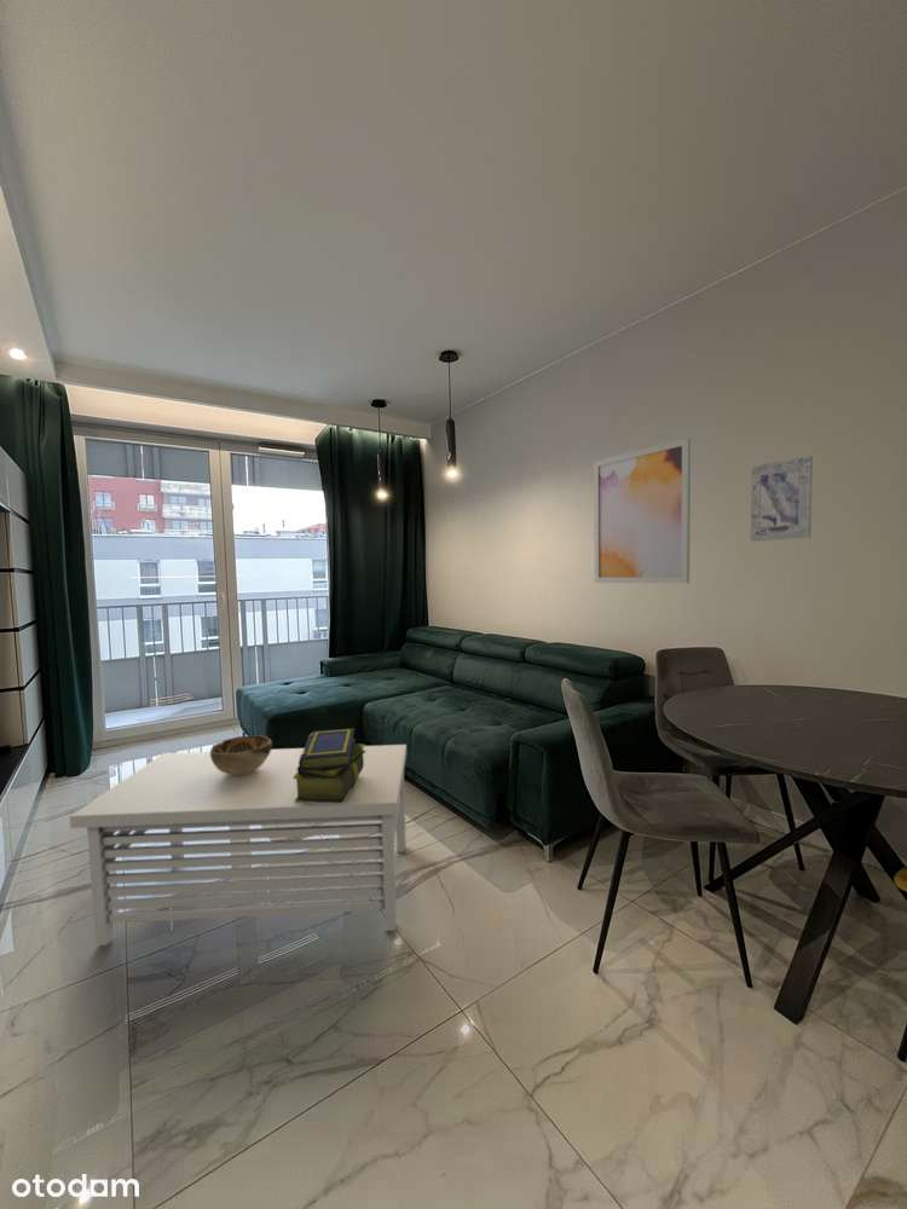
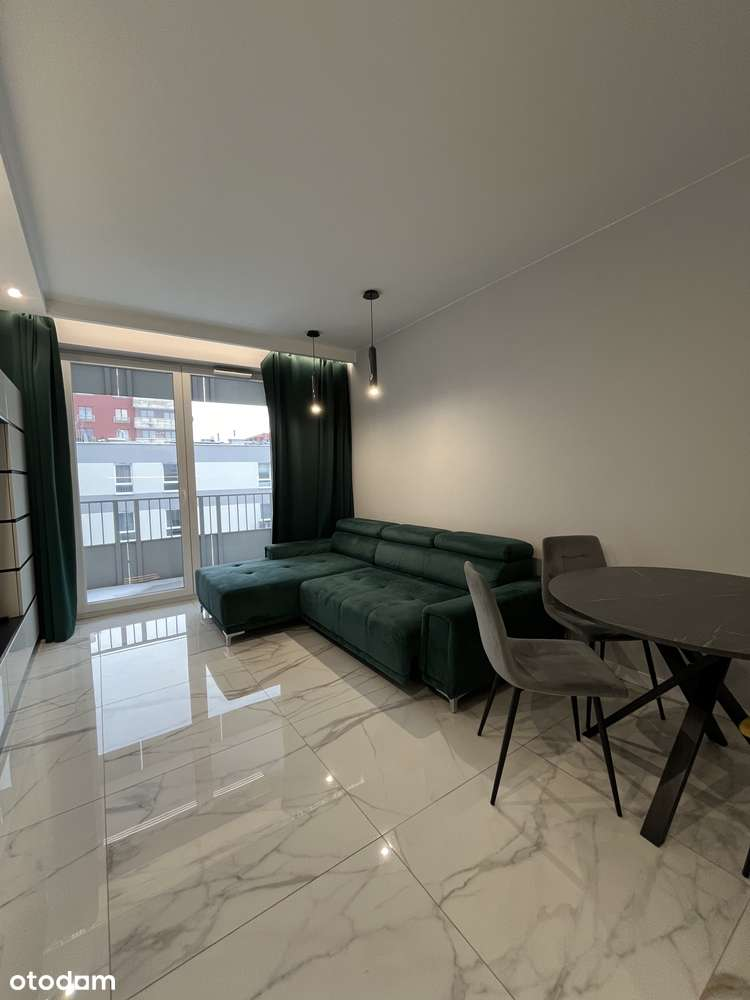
- wall art [593,436,692,585]
- coffee table [69,744,408,947]
- wall art [750,455,814,543]
- decorative bowl [209,734,273,775]
- stack of books [293,727,366,803]
